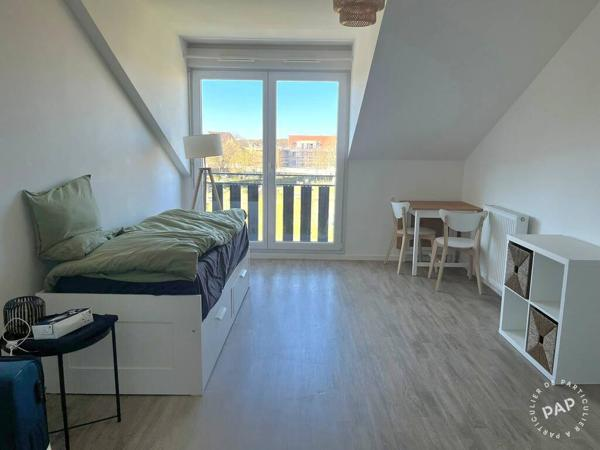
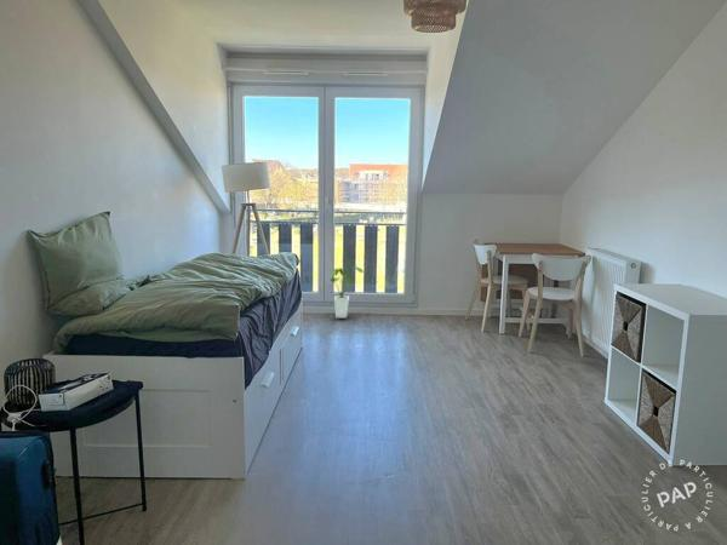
+ house plant [327,265,365,320]
